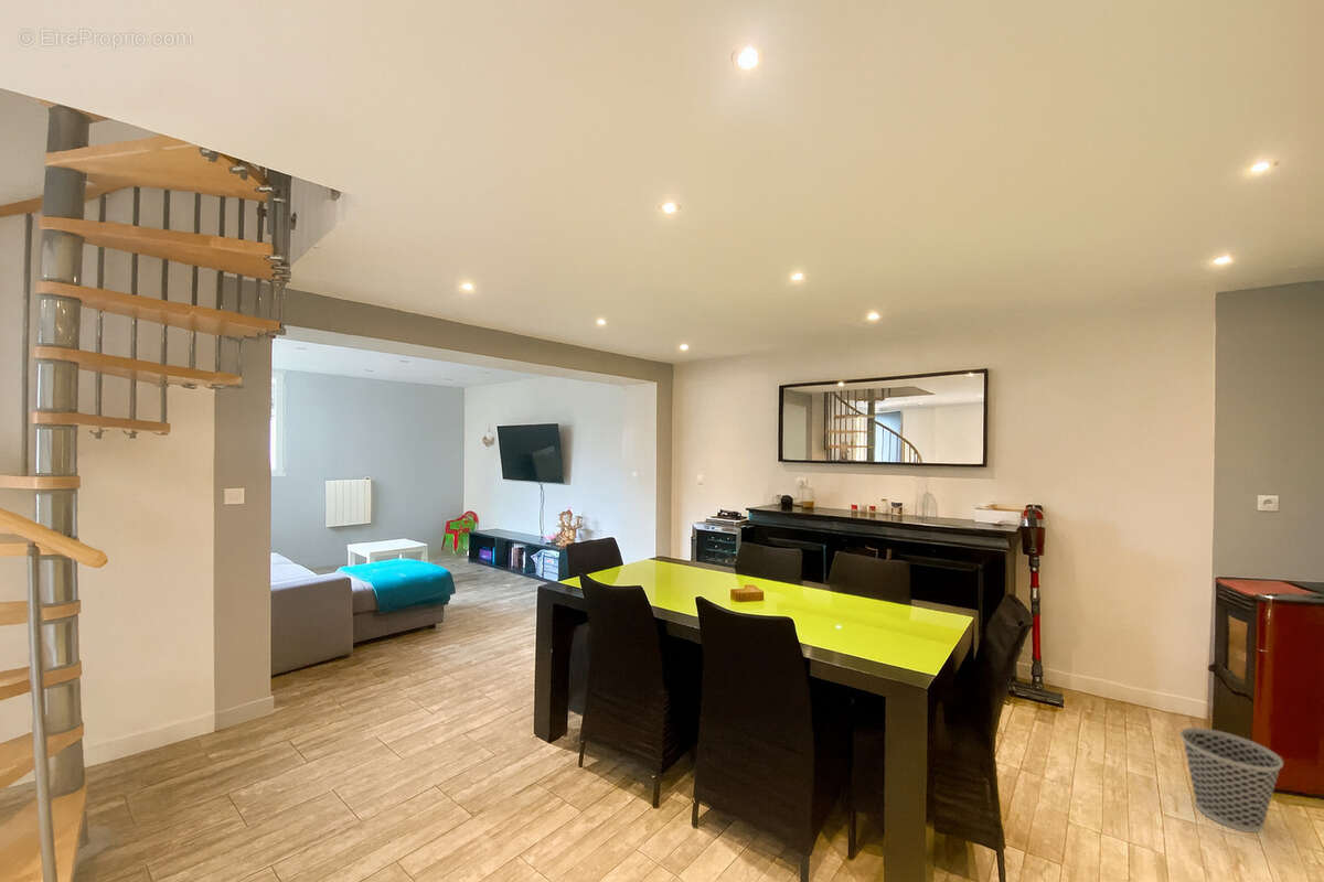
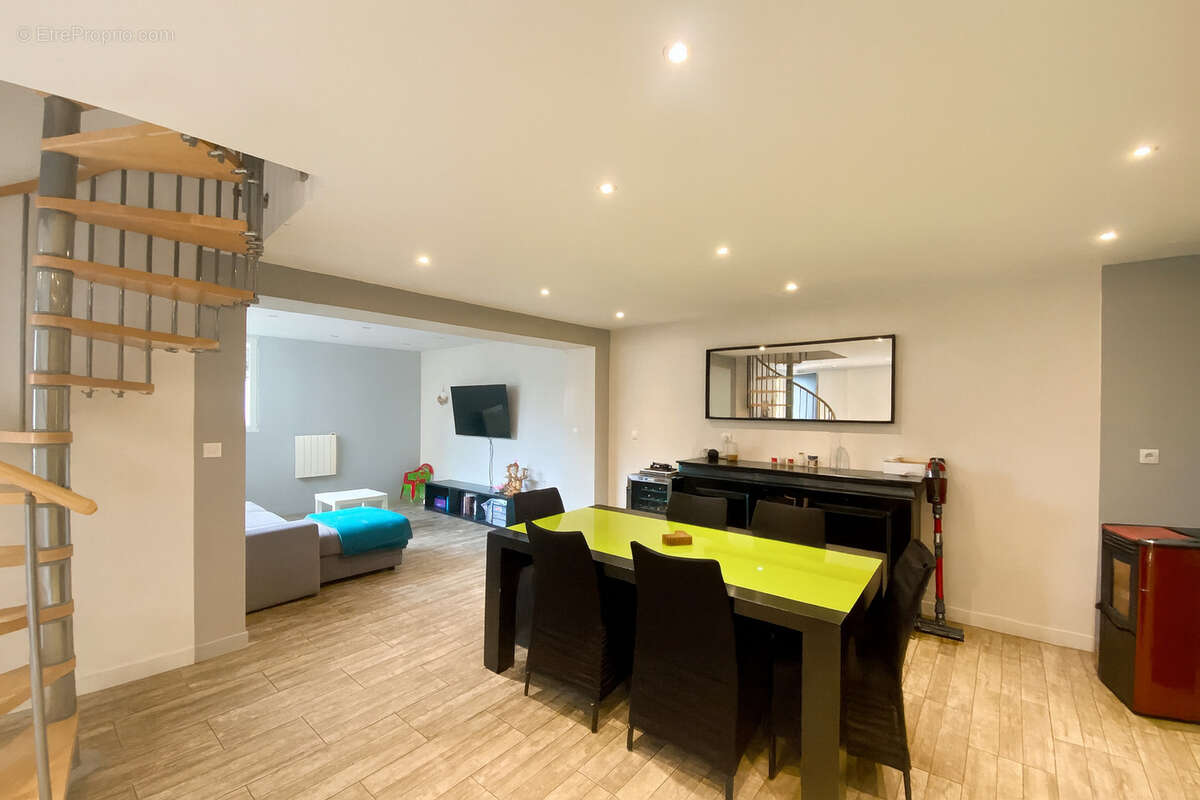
- wastebasket [1179,727,1284,833]
